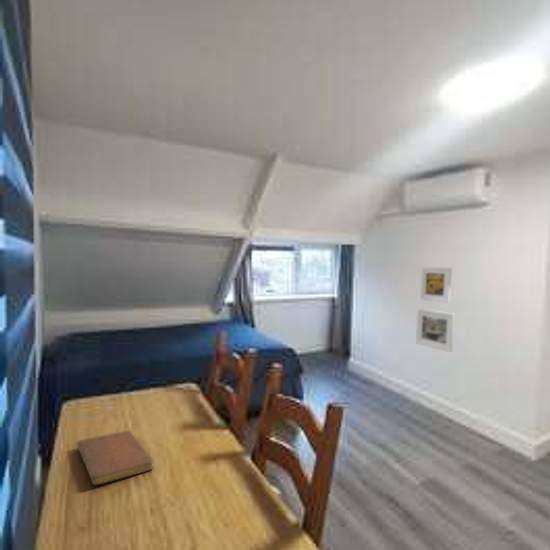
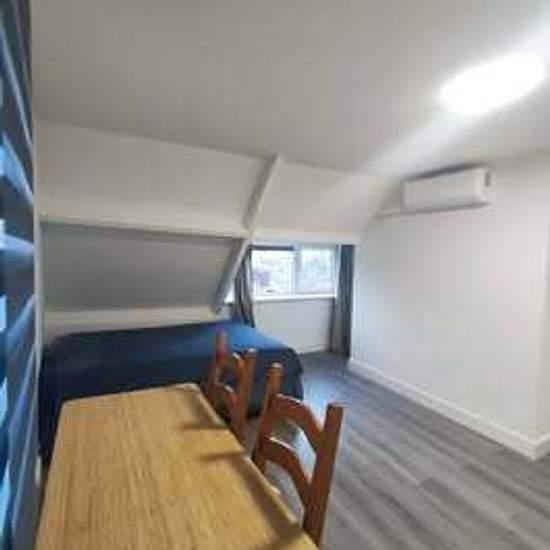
- notebook [76,430,155,486]
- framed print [419,266,453,304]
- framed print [415,308,456,353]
